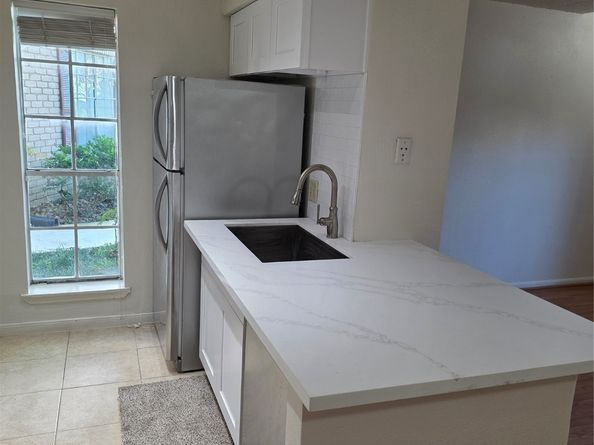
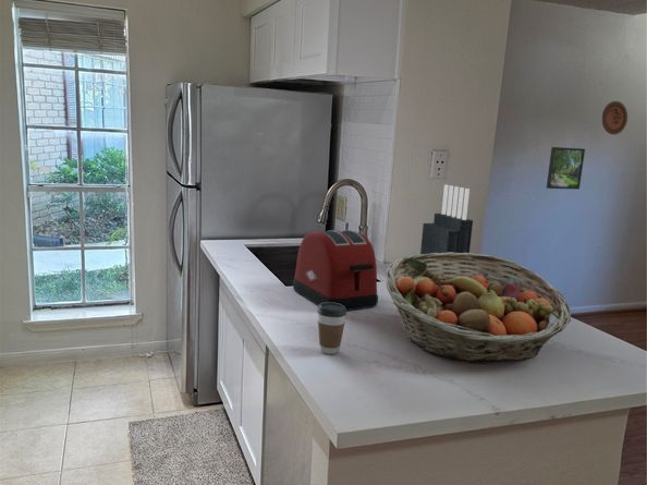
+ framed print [546,146,586,191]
+ fruit basket [384,252,572,364]
+ coffee cup [317,303,347,355]
+ toaster [292,229,379,312]
+ decorative plate [601,100,628,136]
+ knife block [419,184,474,266]
